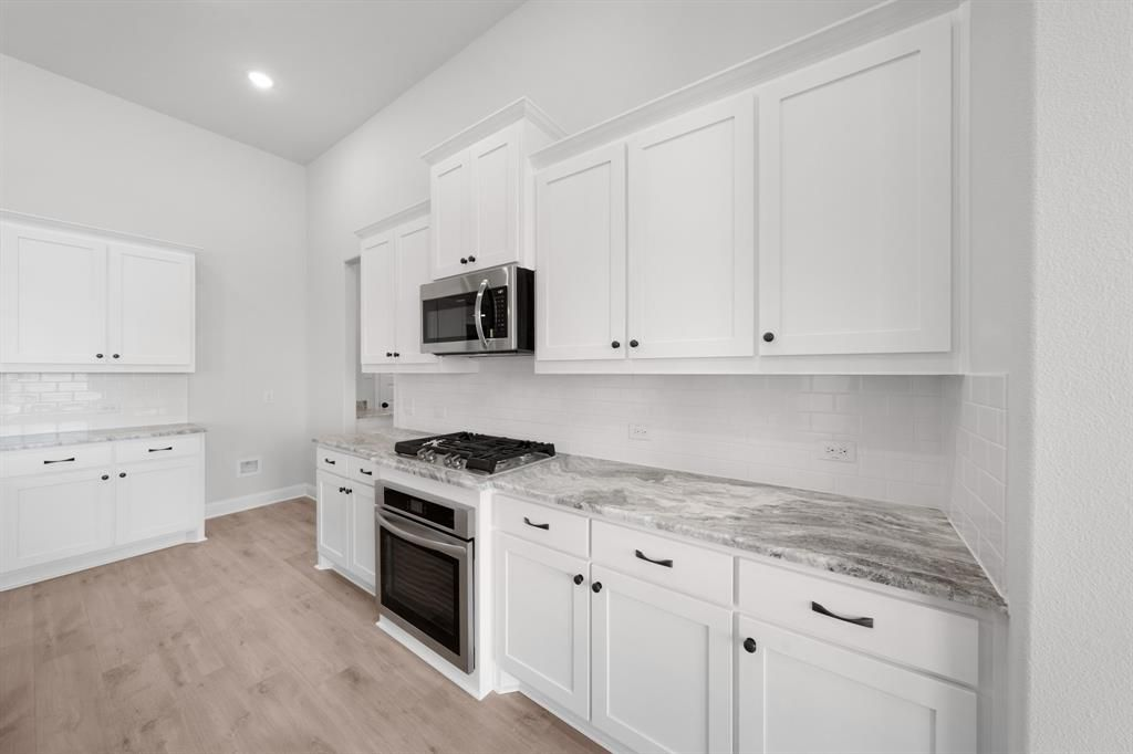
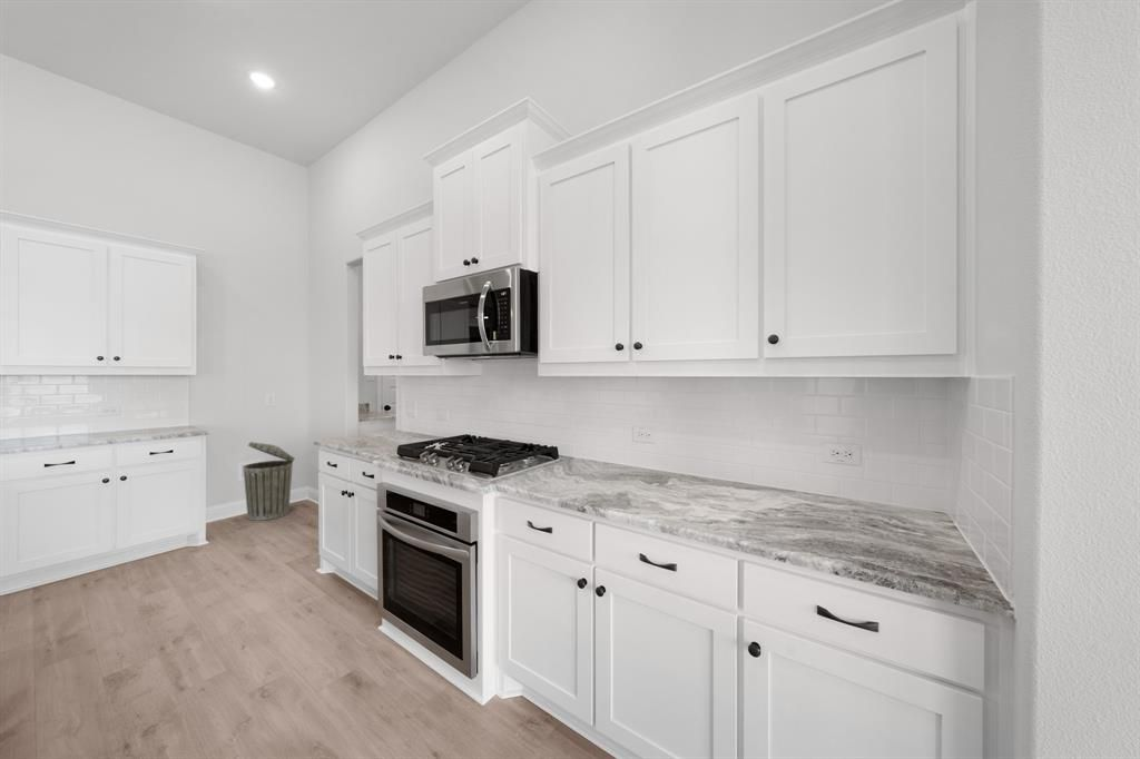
+ trash can [242,441,296,522]
